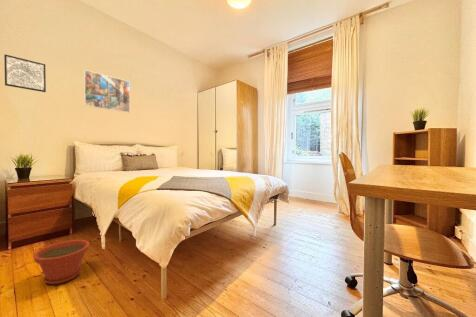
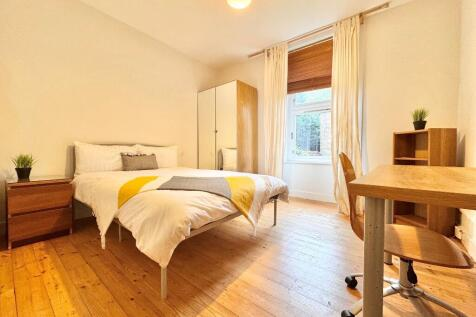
- plant pot [32,239,91,285]
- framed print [83,69,131,114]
- wall art [3,53,47,93]
